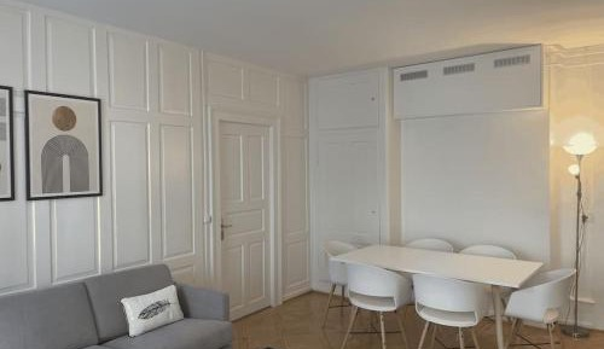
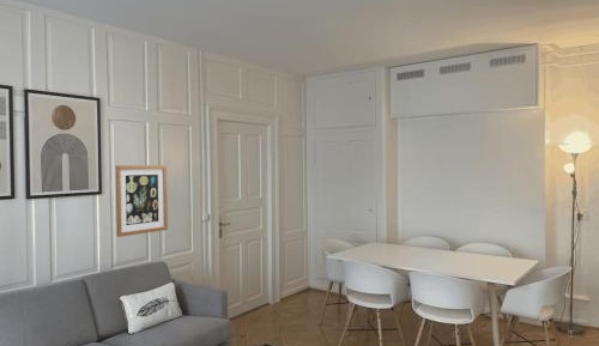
+ wall art [115,164,169,238]
